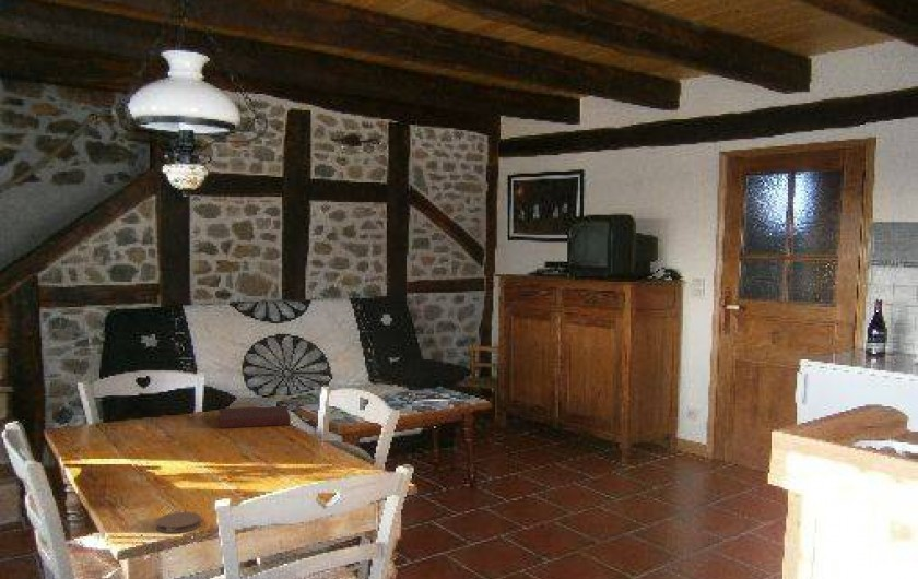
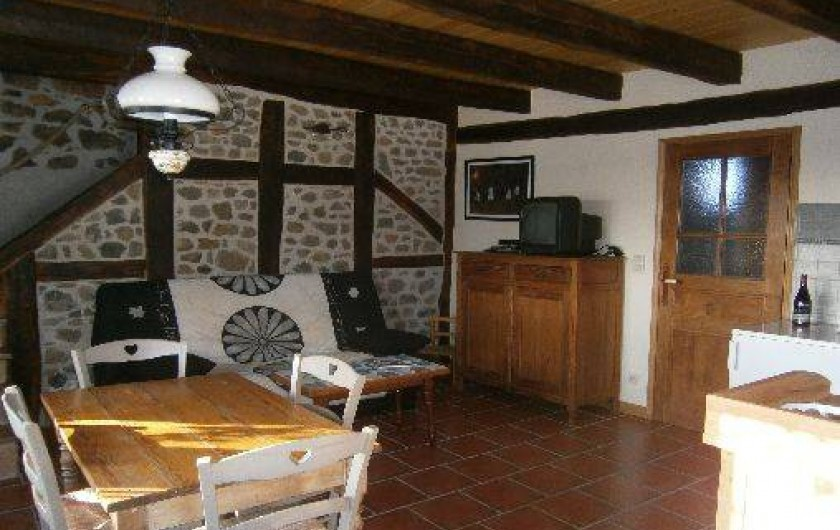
- notebook [219,405,292,429]
- coaster [155,511,202,534]
